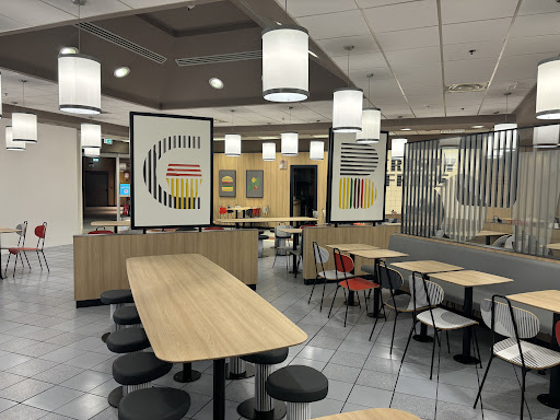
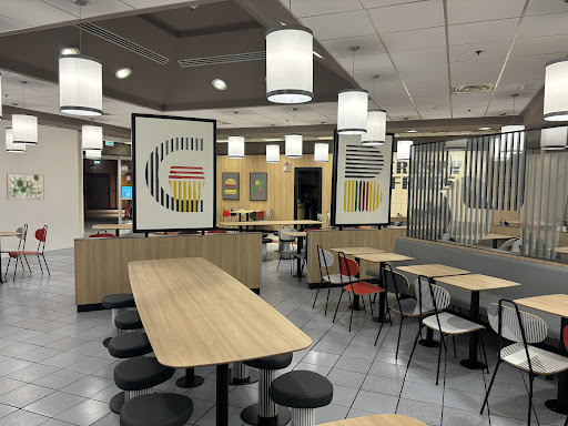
+ wall art [6,172,45,201]
